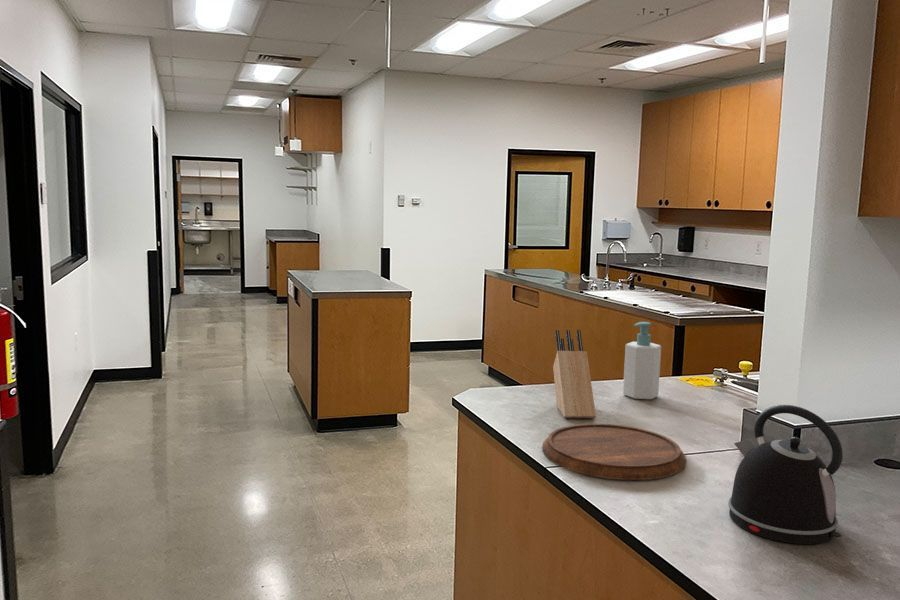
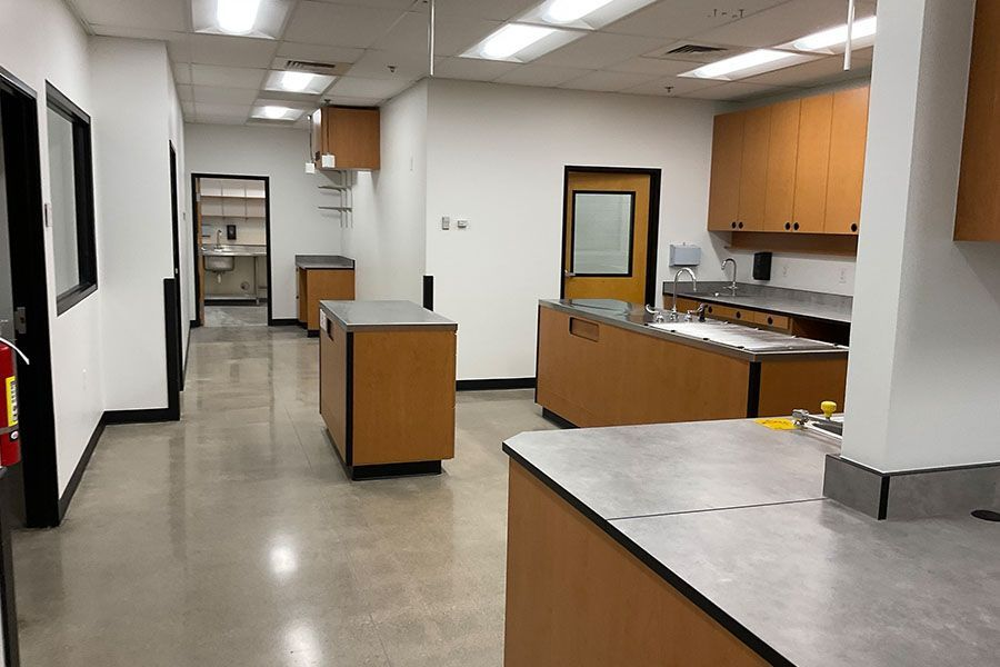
- kettle [727,404,844,545]
- cutting board [542,423,687,481]
- soap bottle [622,321,662,400]
- knife block [552,329,597,419]
